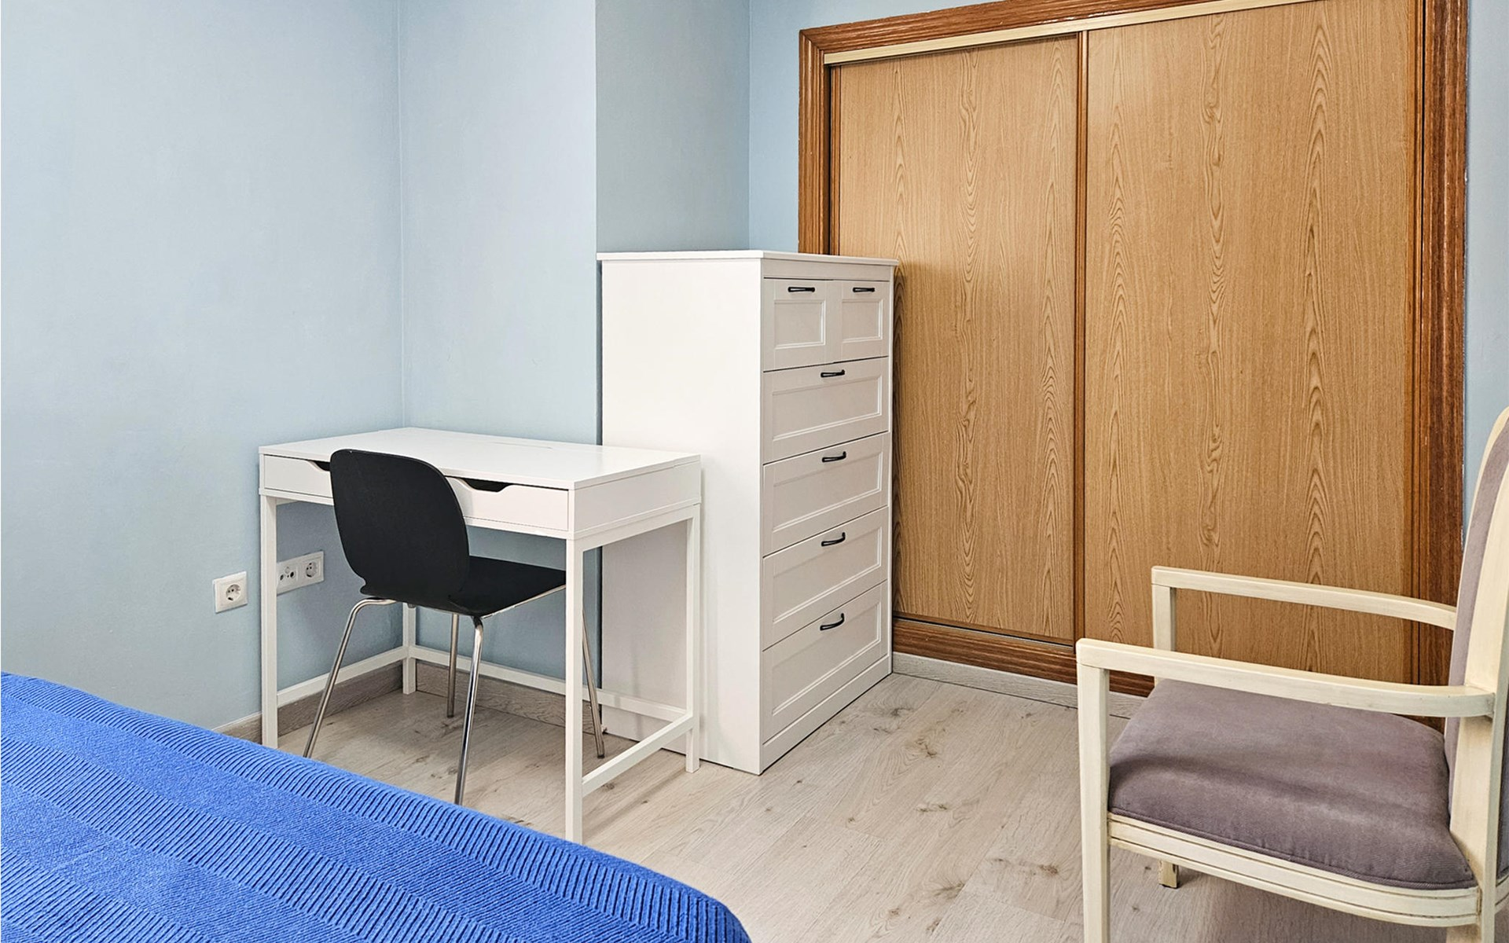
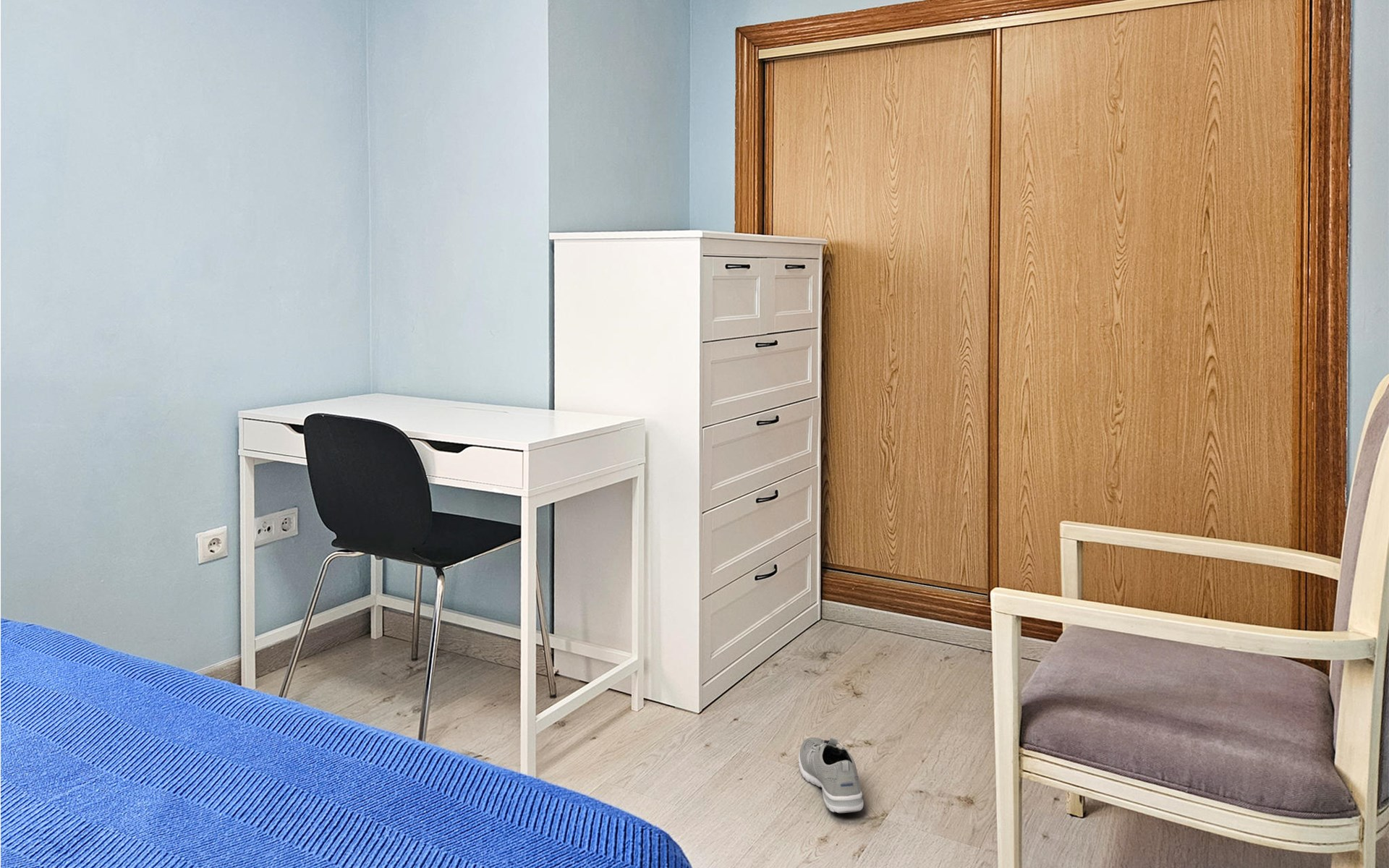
+ sneaker [798,736,865,814]
